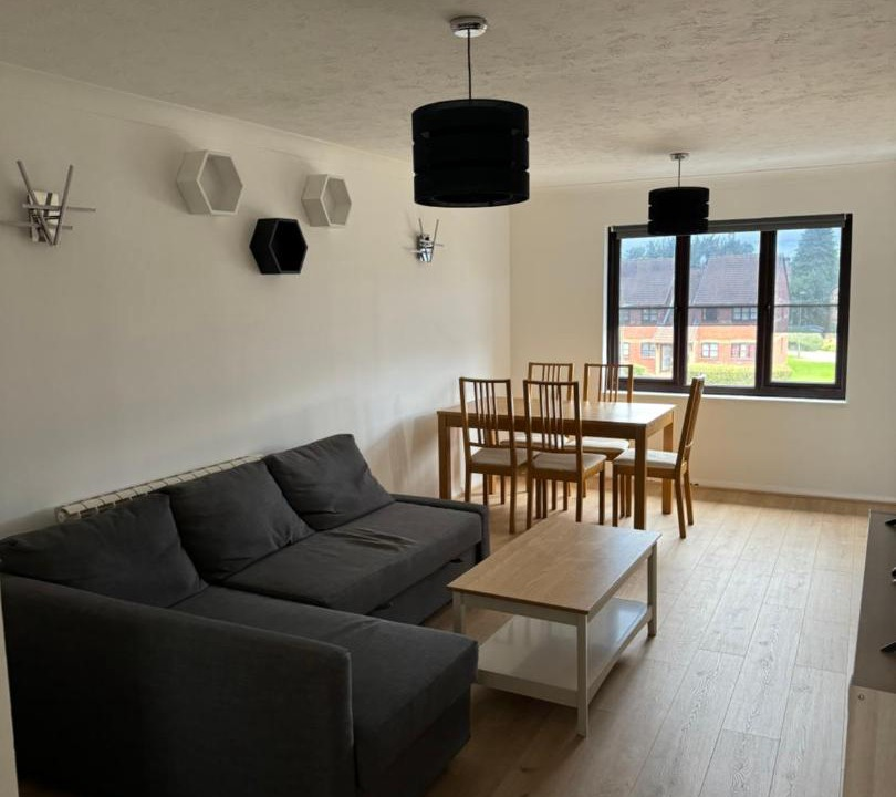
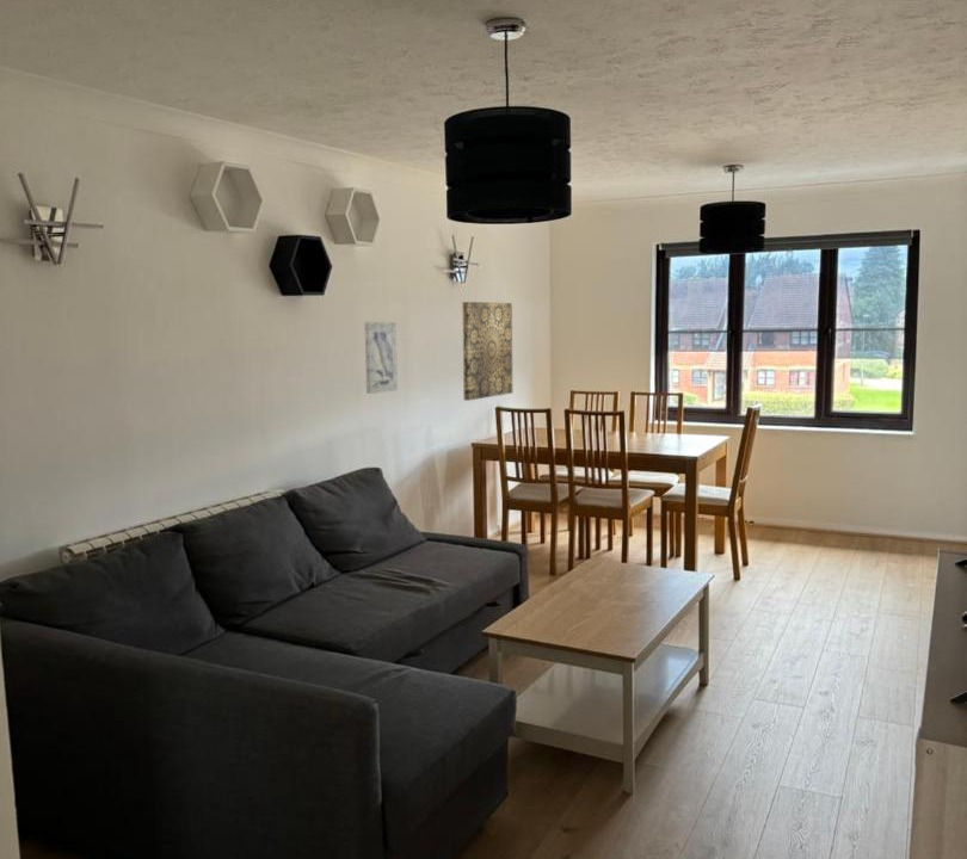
+ wall art [364,321,399,395]
+ wall art [461,301,513,402]
